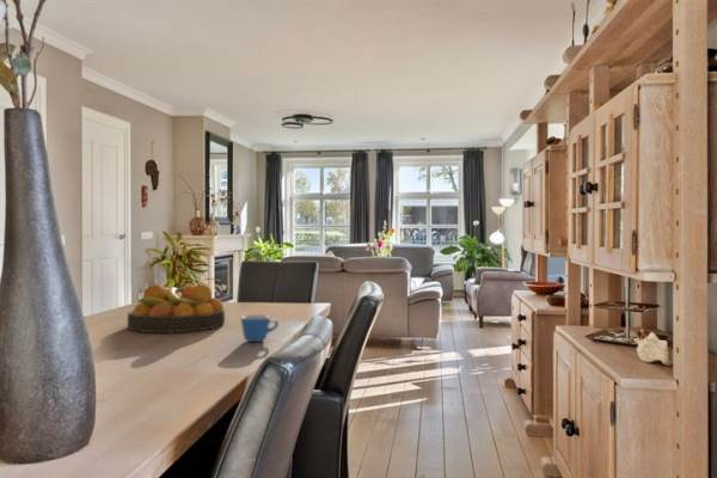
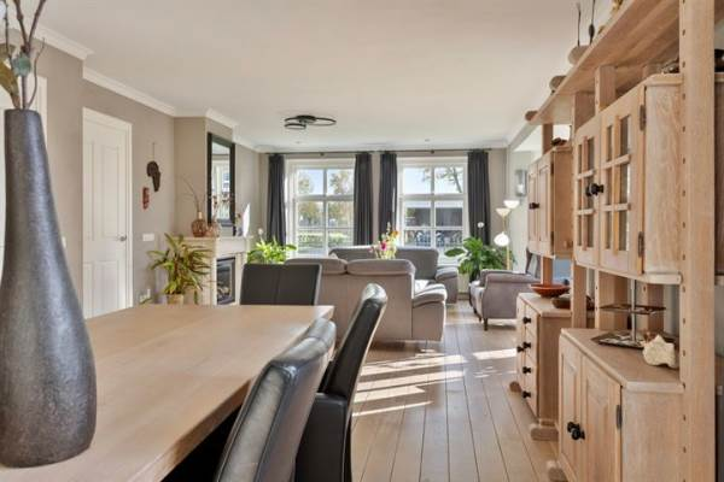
- mug [240,314,280,343]
- fruit bowl [127,283,226,333]
